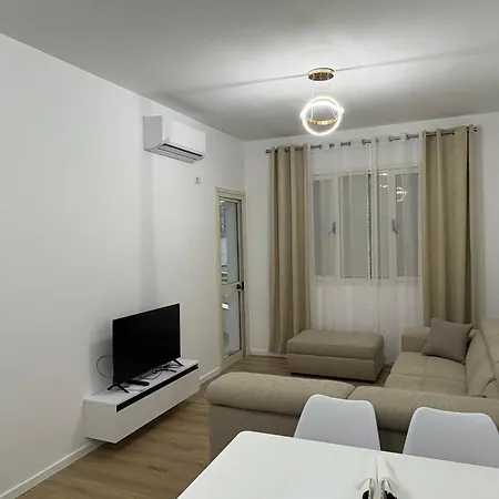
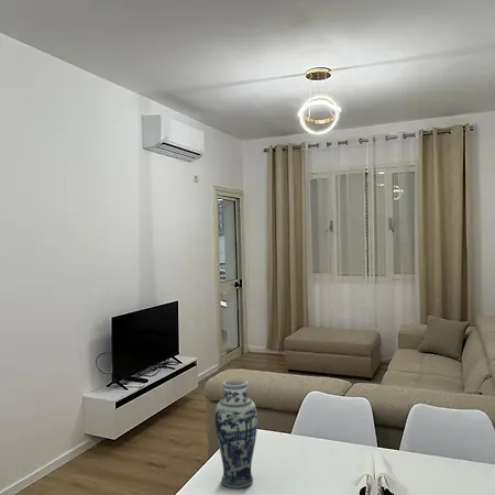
+ vase [213,377,258,490]
